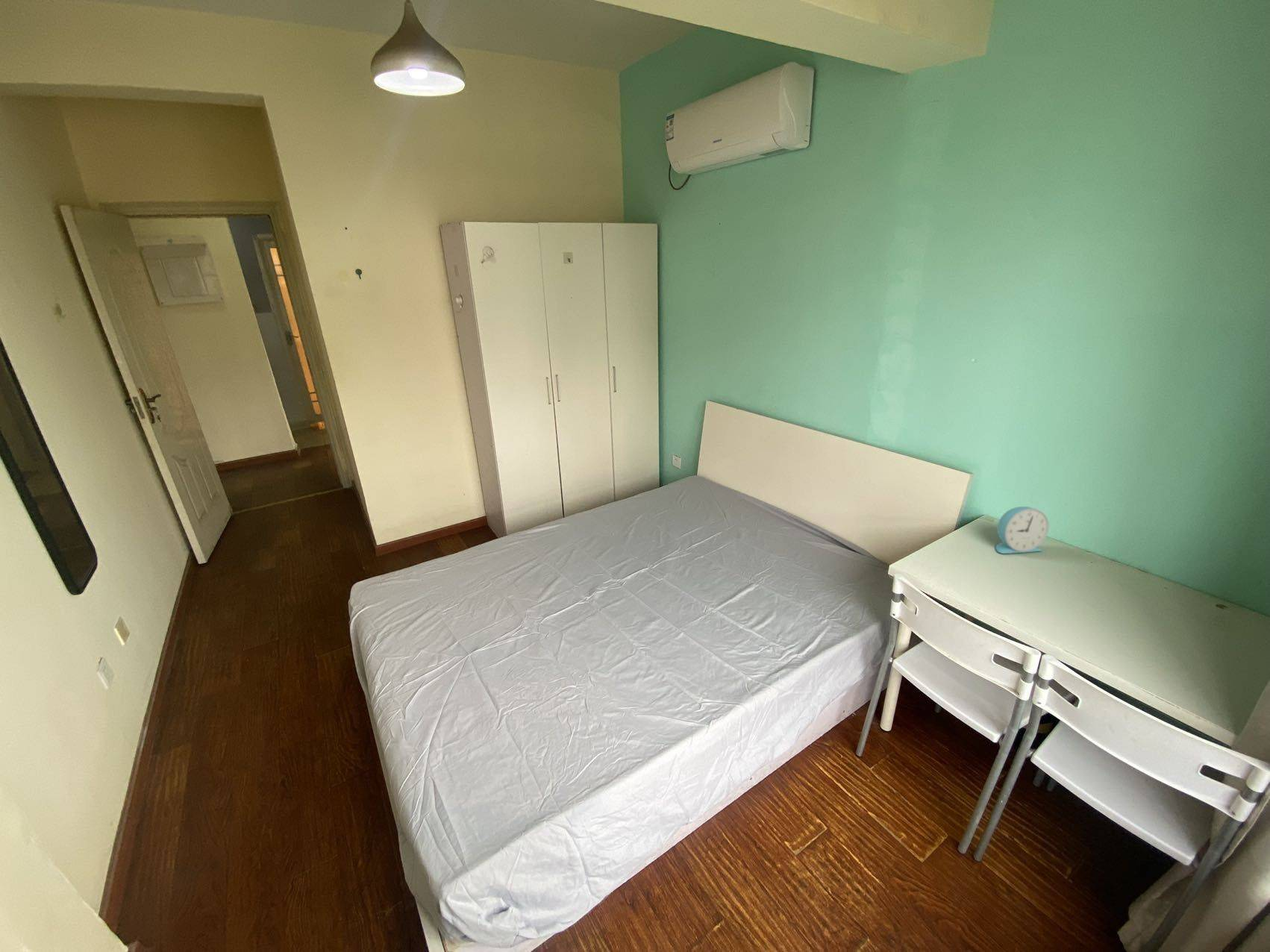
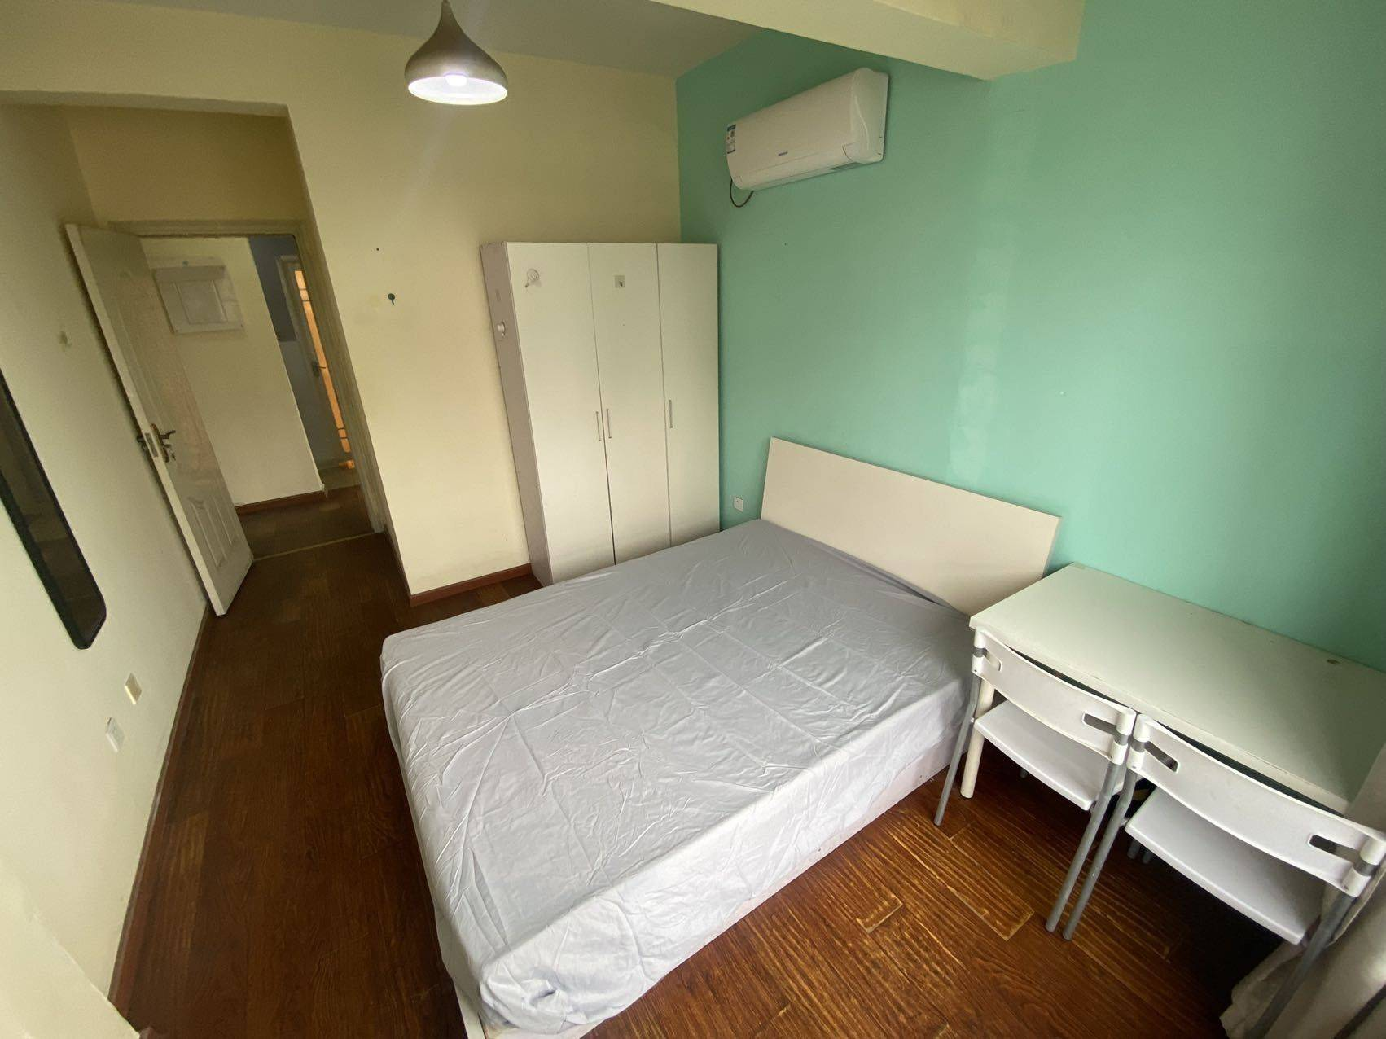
- alarm clock [995,506,1050,554]
